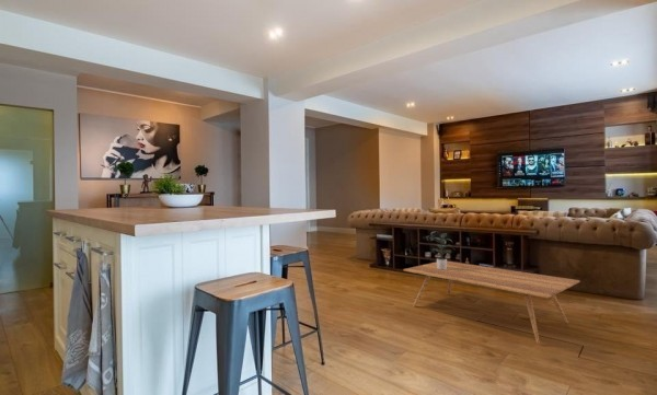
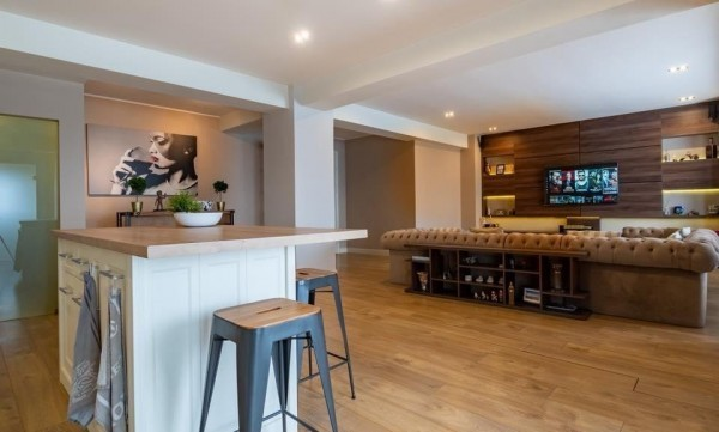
- coffee table [402,260,581,344]
- potted plant [429,231,457,270]
